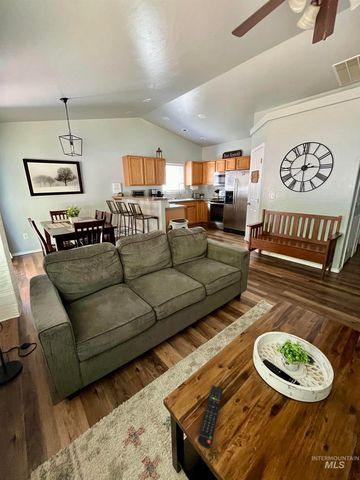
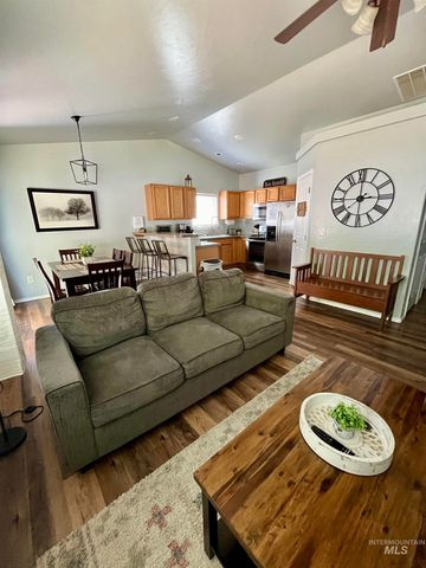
- remote control [197,384,224,449]
